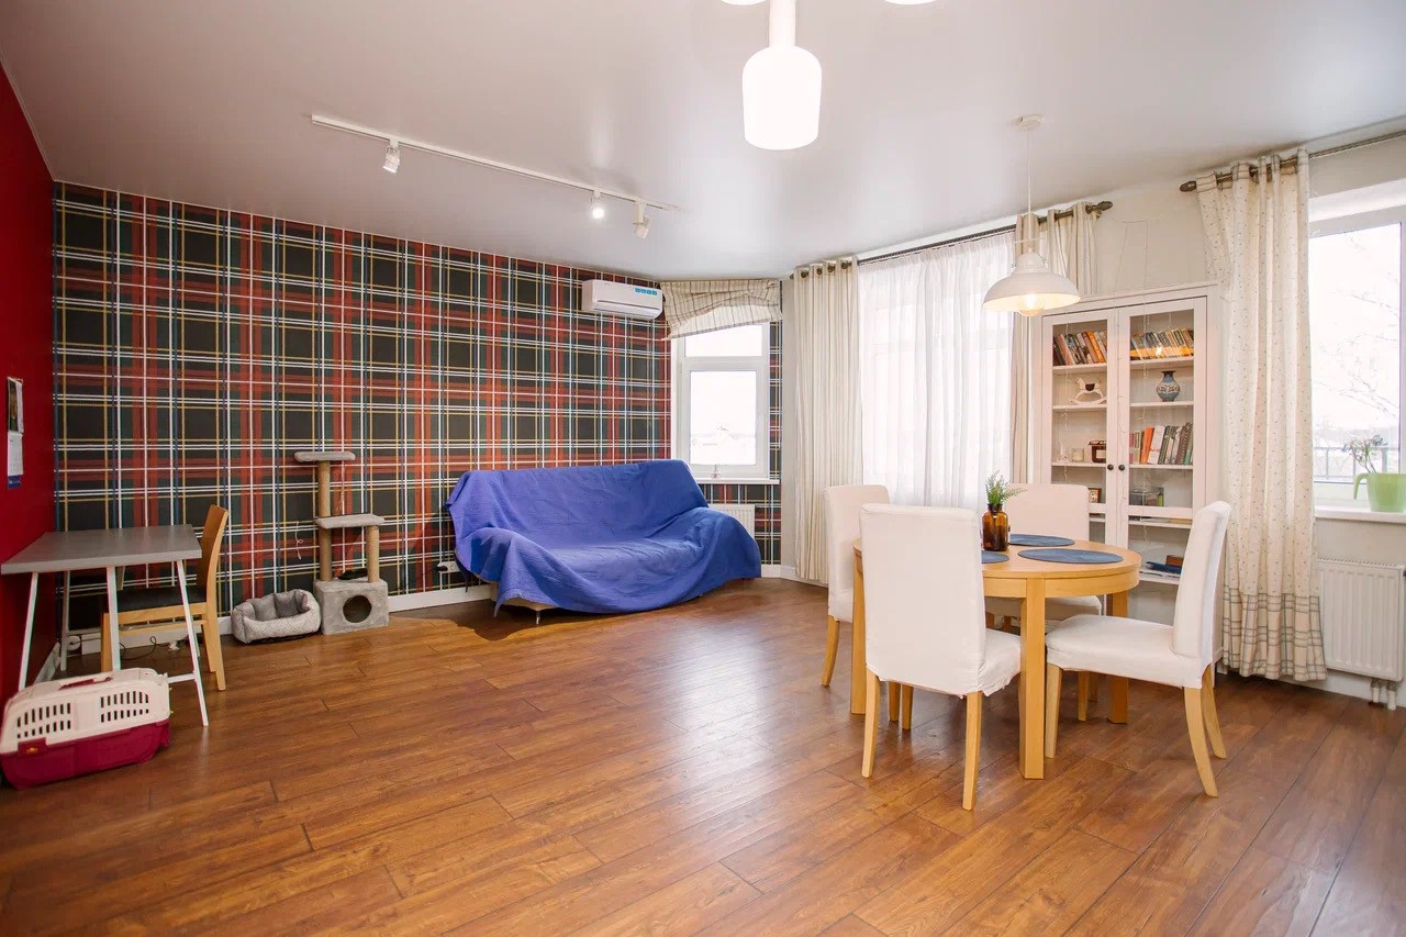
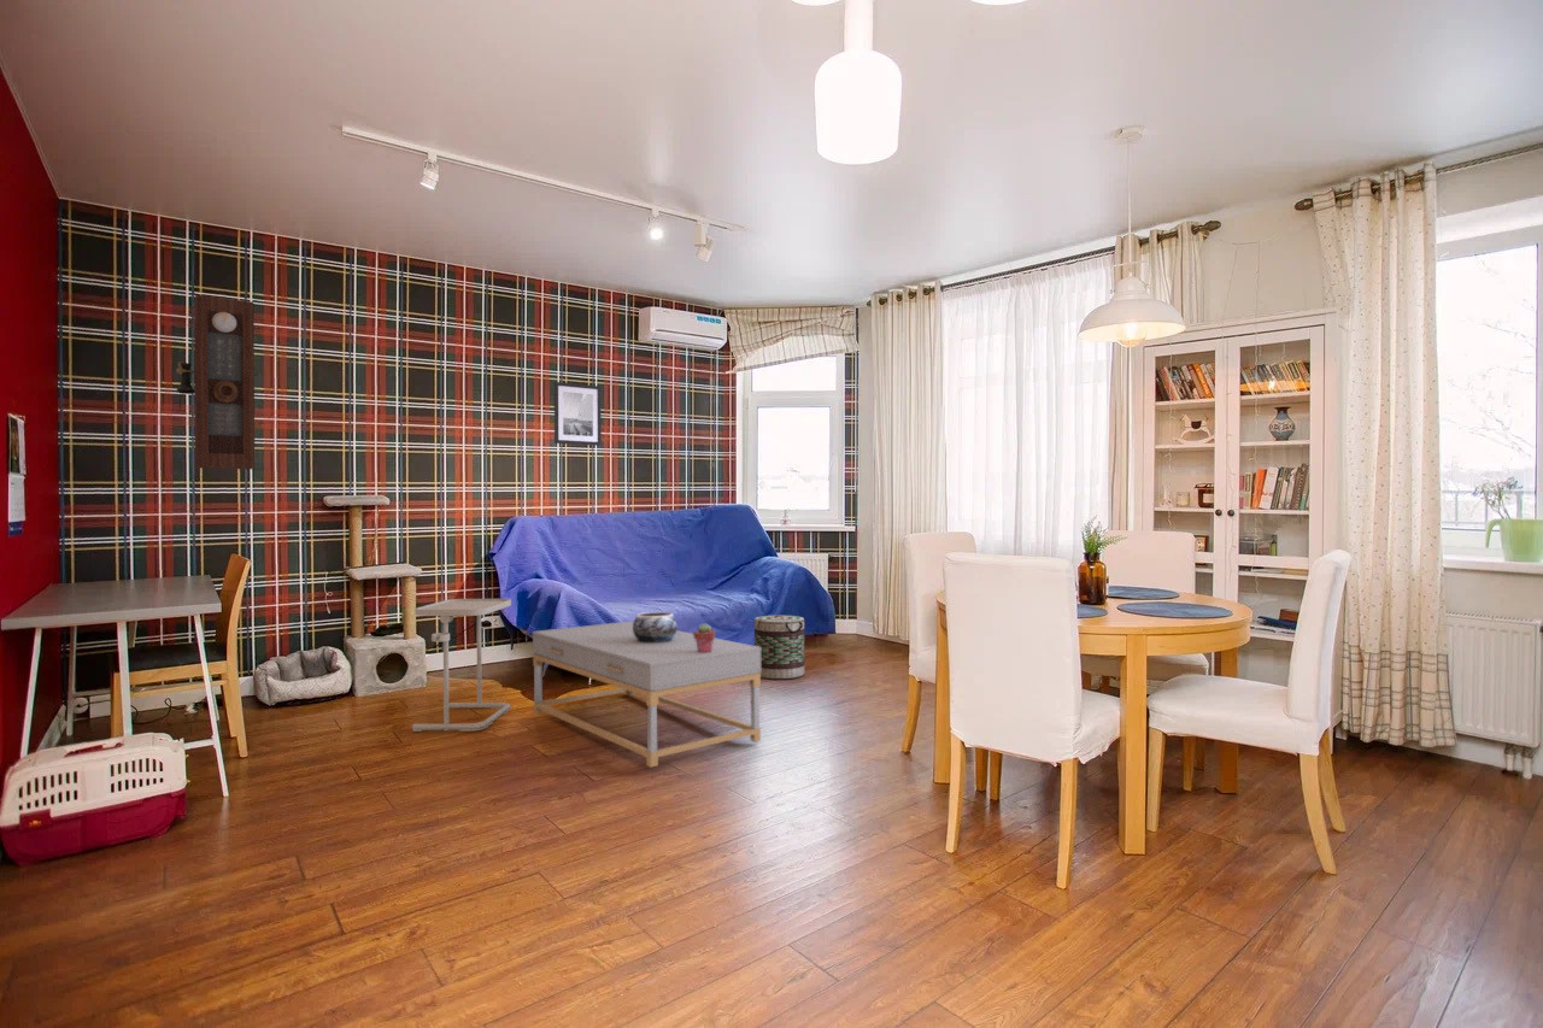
+ potted succulent [692,622,716,653]
+ basket [753,613,805,680]
+ pendulum clock [175,294,256,470]
+ wall art [553,381,603,447]
+ side table [411,598,512,733]
+ coffee table [532,621,762,769]
+ decorative bowl [633,611,679,642]
